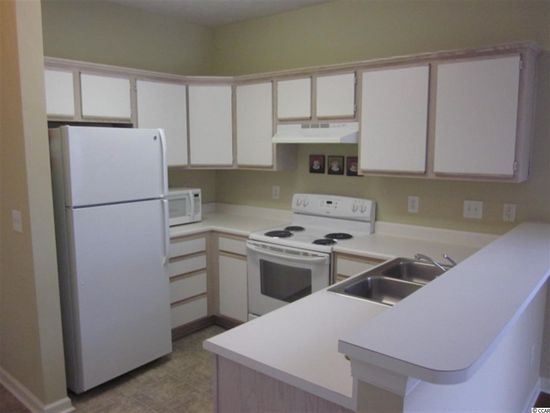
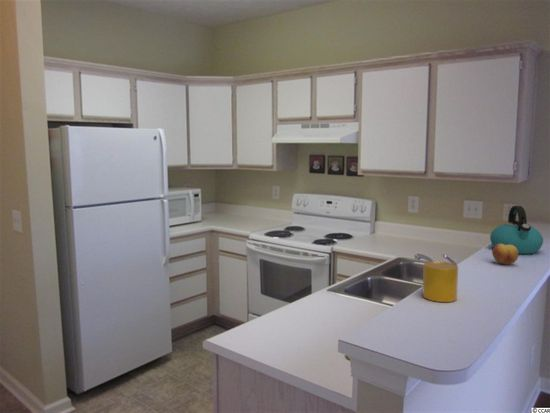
+ kettle [489,205,544,255]
+ fruit [491,244,519,265]
+ cup [422,261,459,303]
